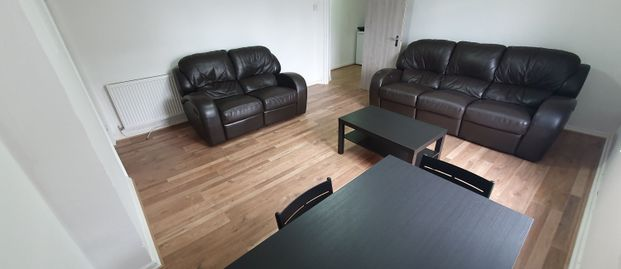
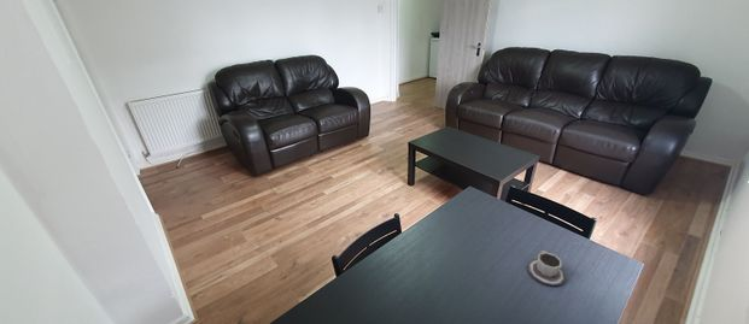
+ cup [526,249,567,287]
